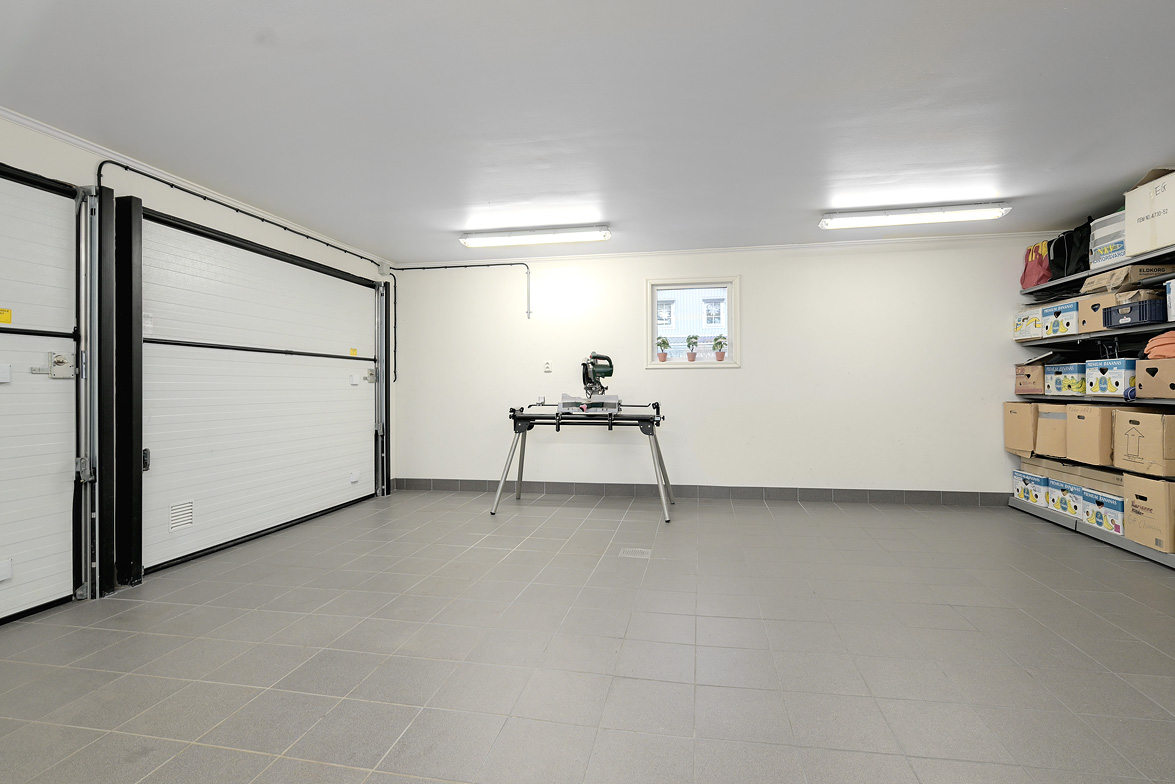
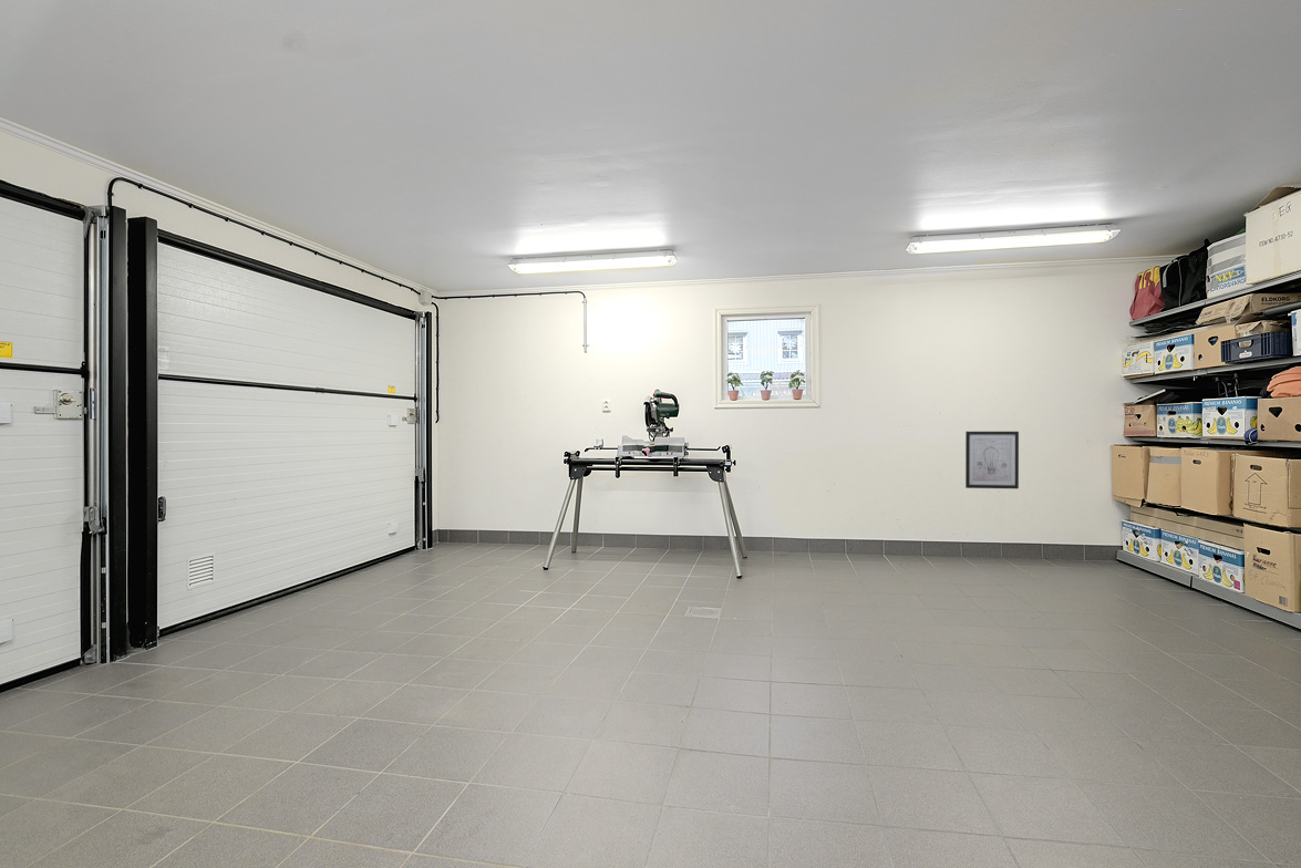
+ wall art [964,431,1020,489]
